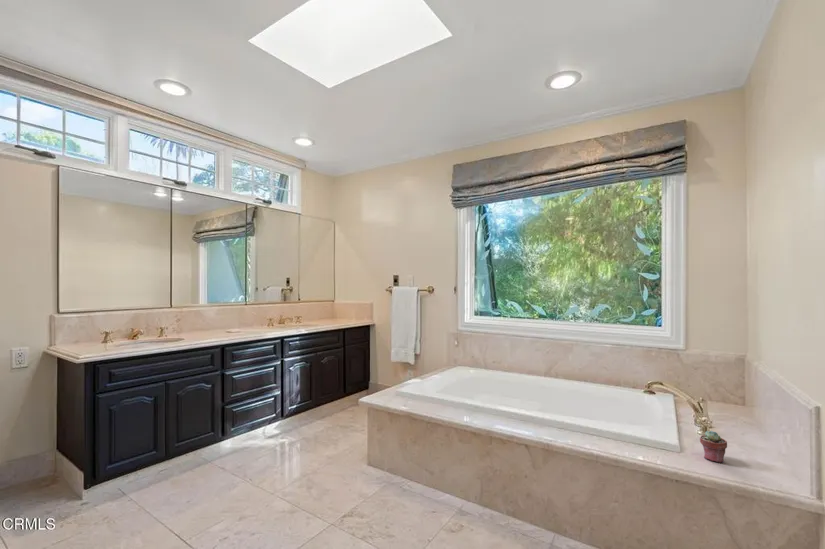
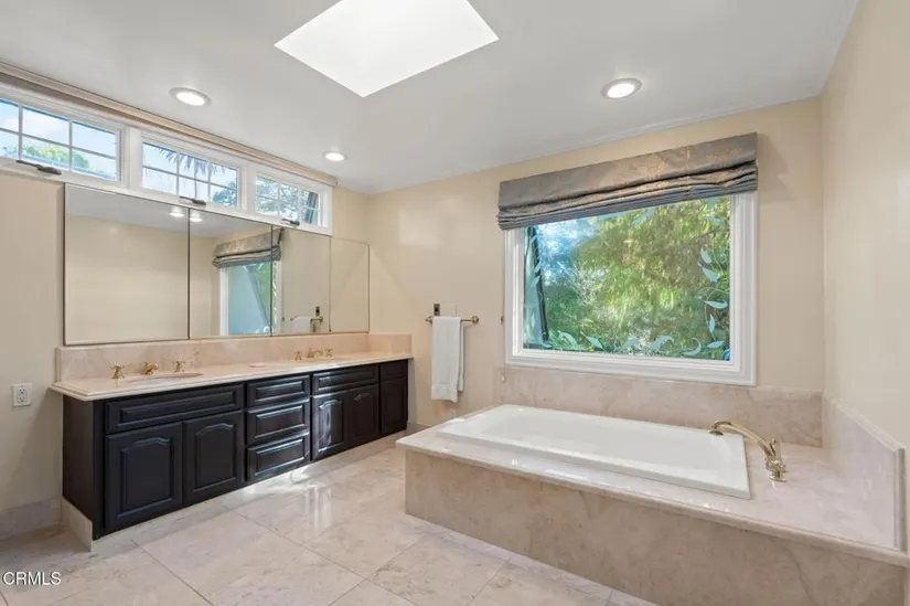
- potted succulent [699,430,728,463]
